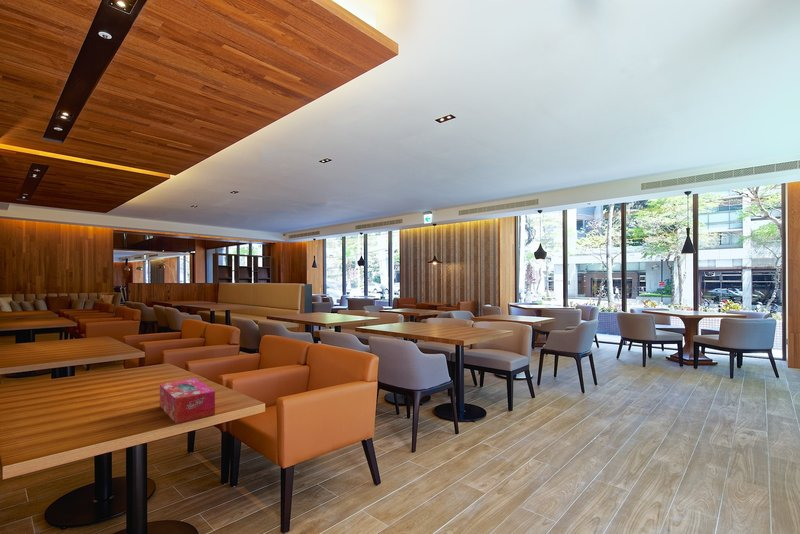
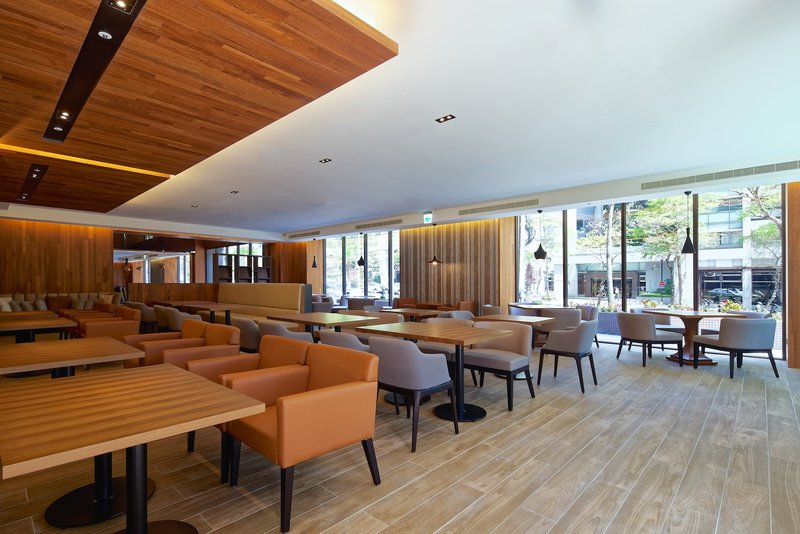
- tissue box [159,377,216,424]
